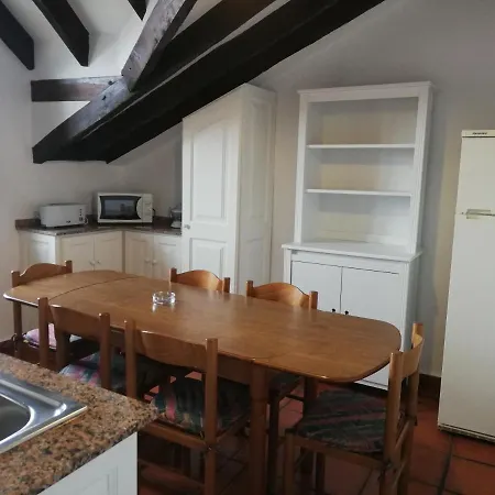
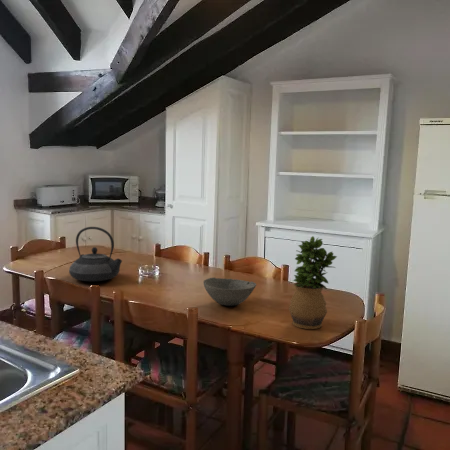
+ teapot [68,226,123,282]
+ bowl [203,277,257,307]
+ potted plant [288,235,338,330]
